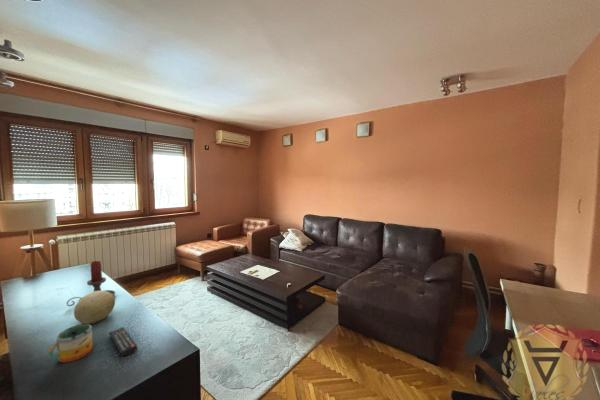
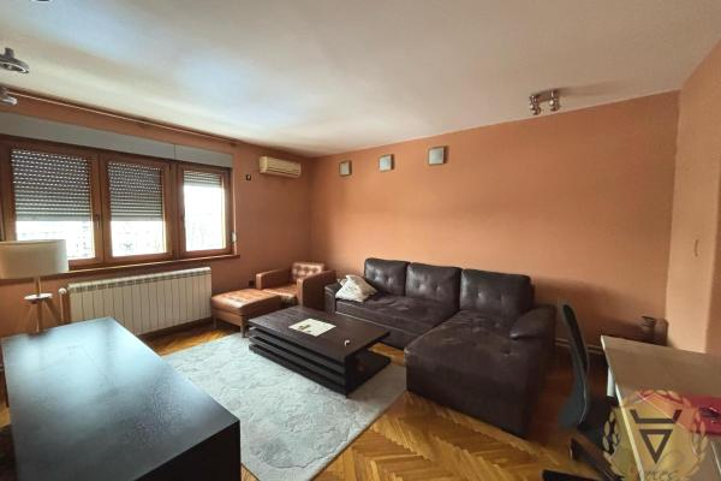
- fruit [73,290,116,325]
- remote control [108,326,138,357]
- candle holder [66,260,116,307]
- mug [46,324,94,363]
